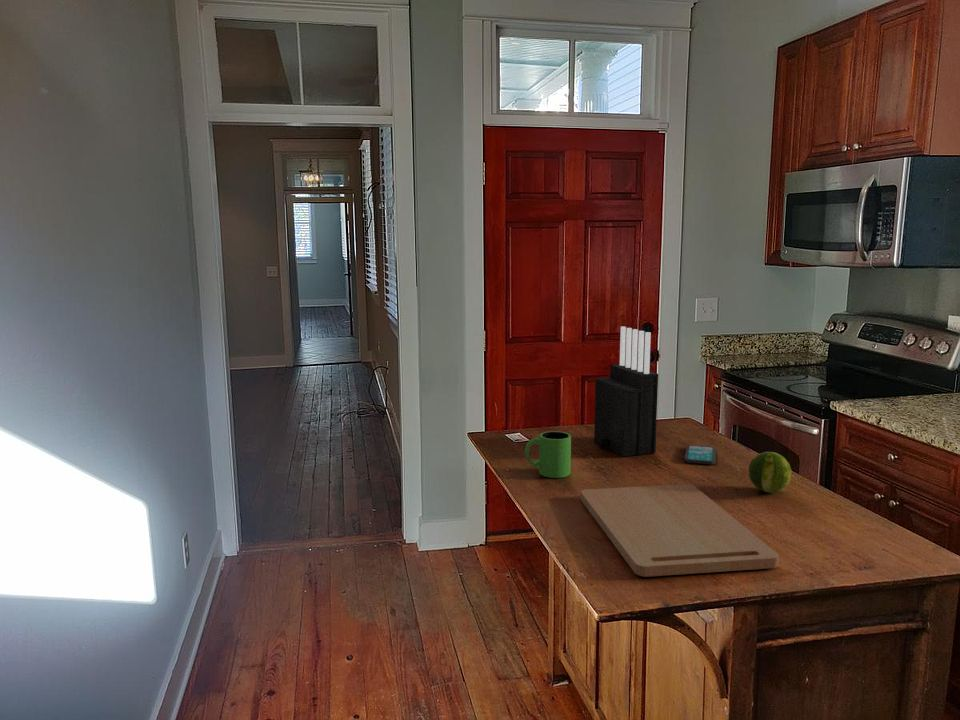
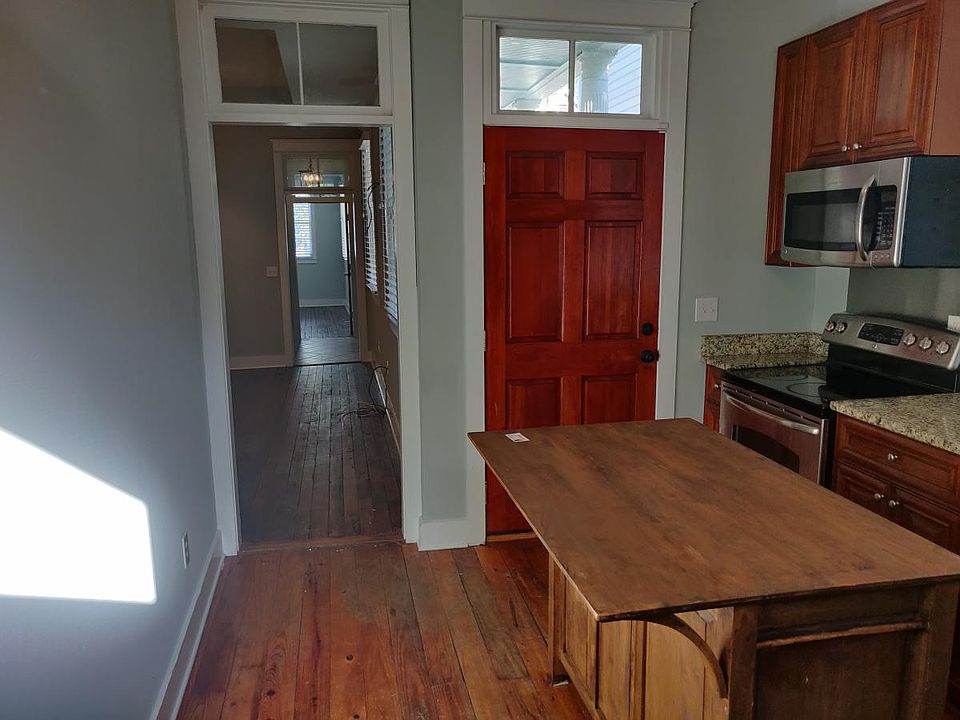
- smartphone [683,444,717,465]
- fruit [748,451,792,494]
- cutting board [580,483,780,578]
- mug [524,430,572,479]
- knife block [593,325,659,458]
